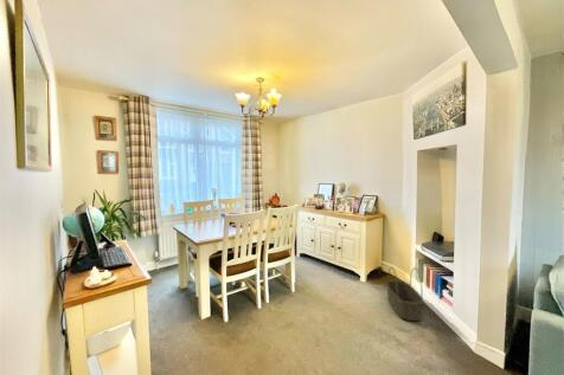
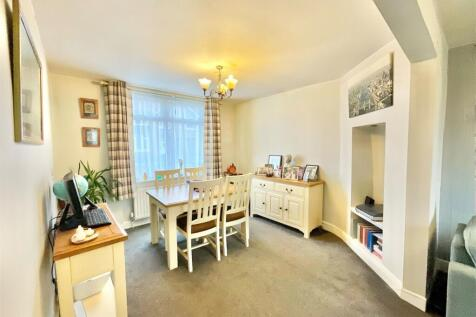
- basket [385,266,425,322]
